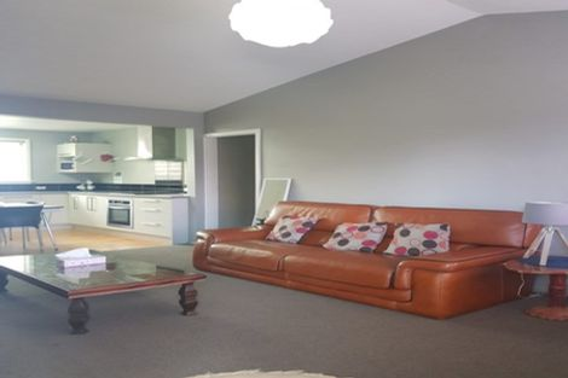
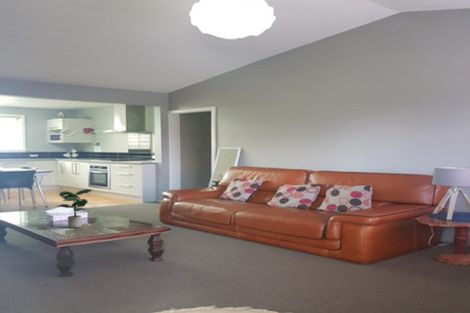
+ potted plant [57,188,93,229]
